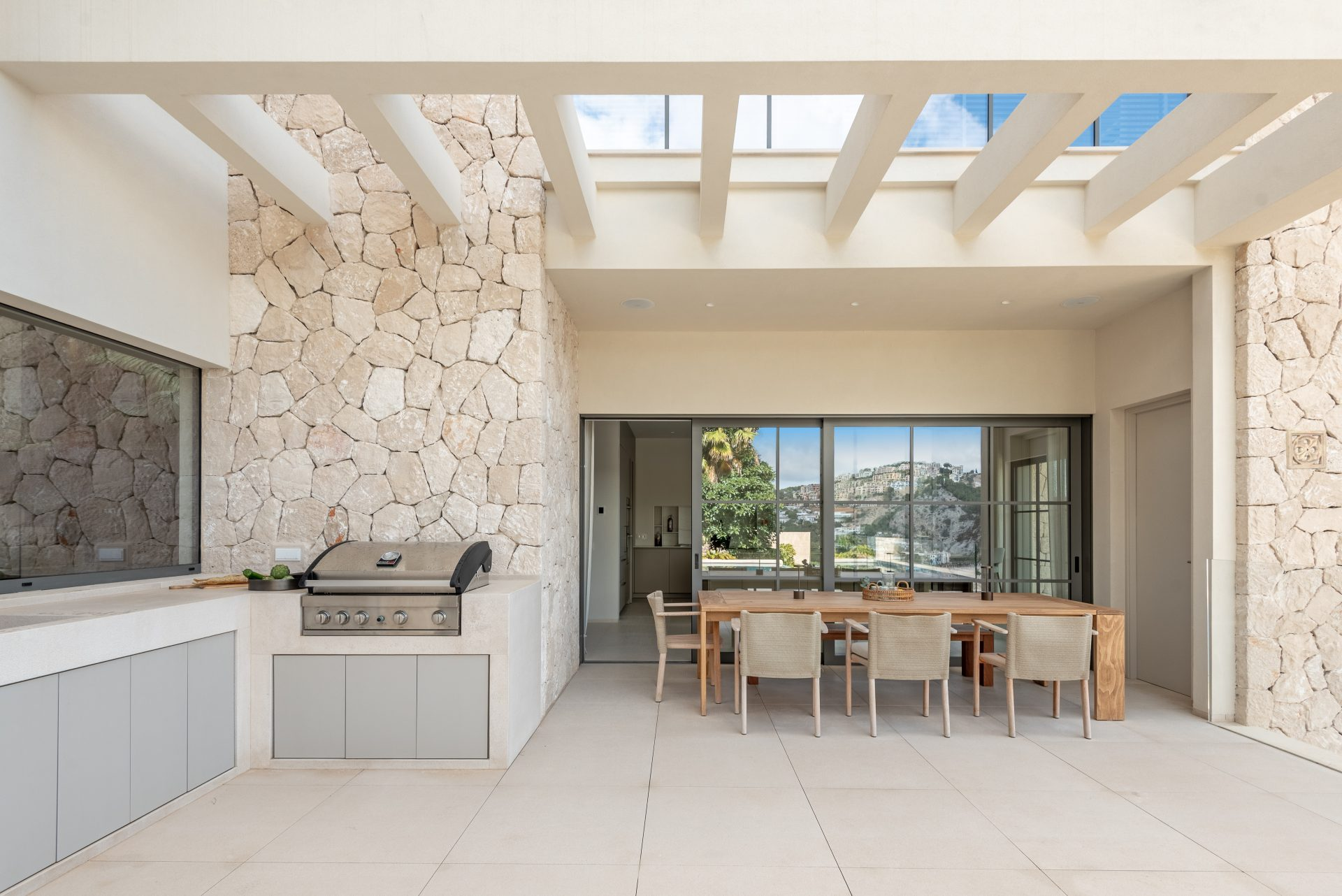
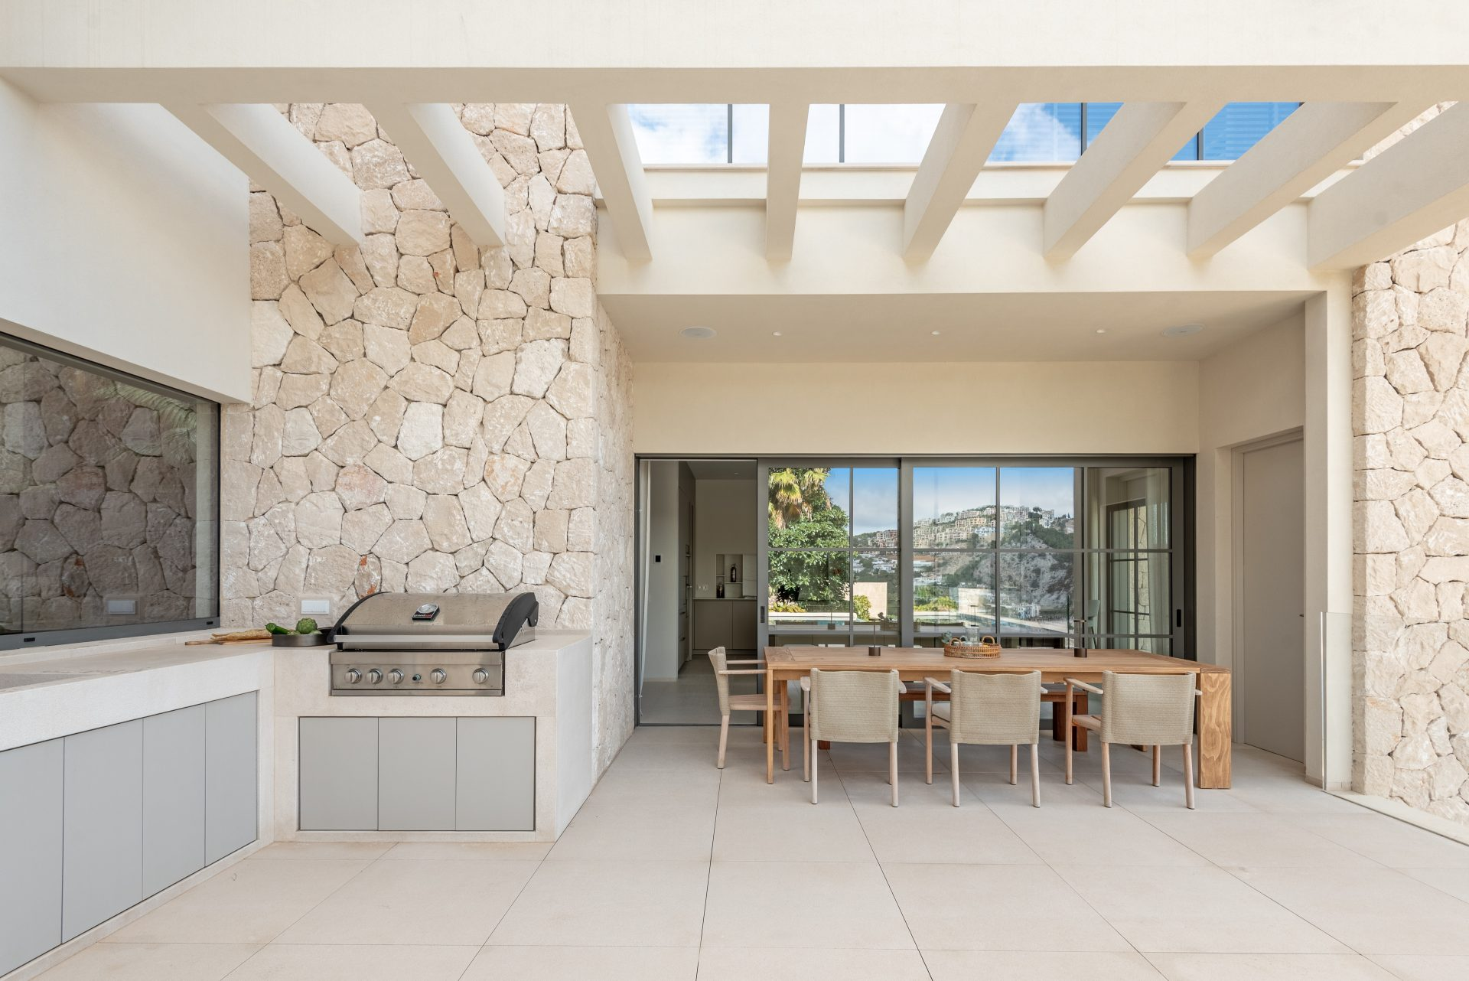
- wall ornament [1285,430,1327,470]
